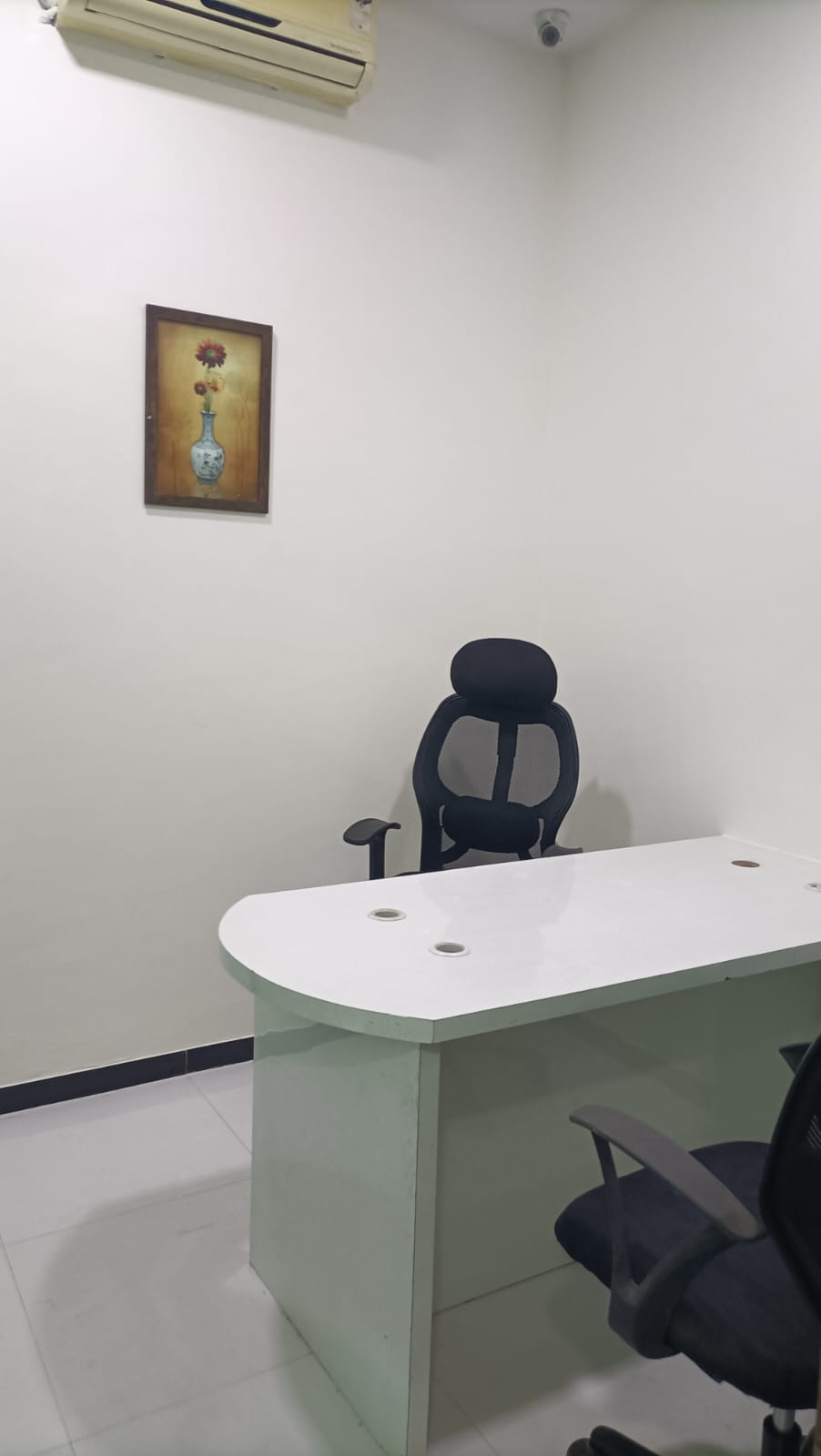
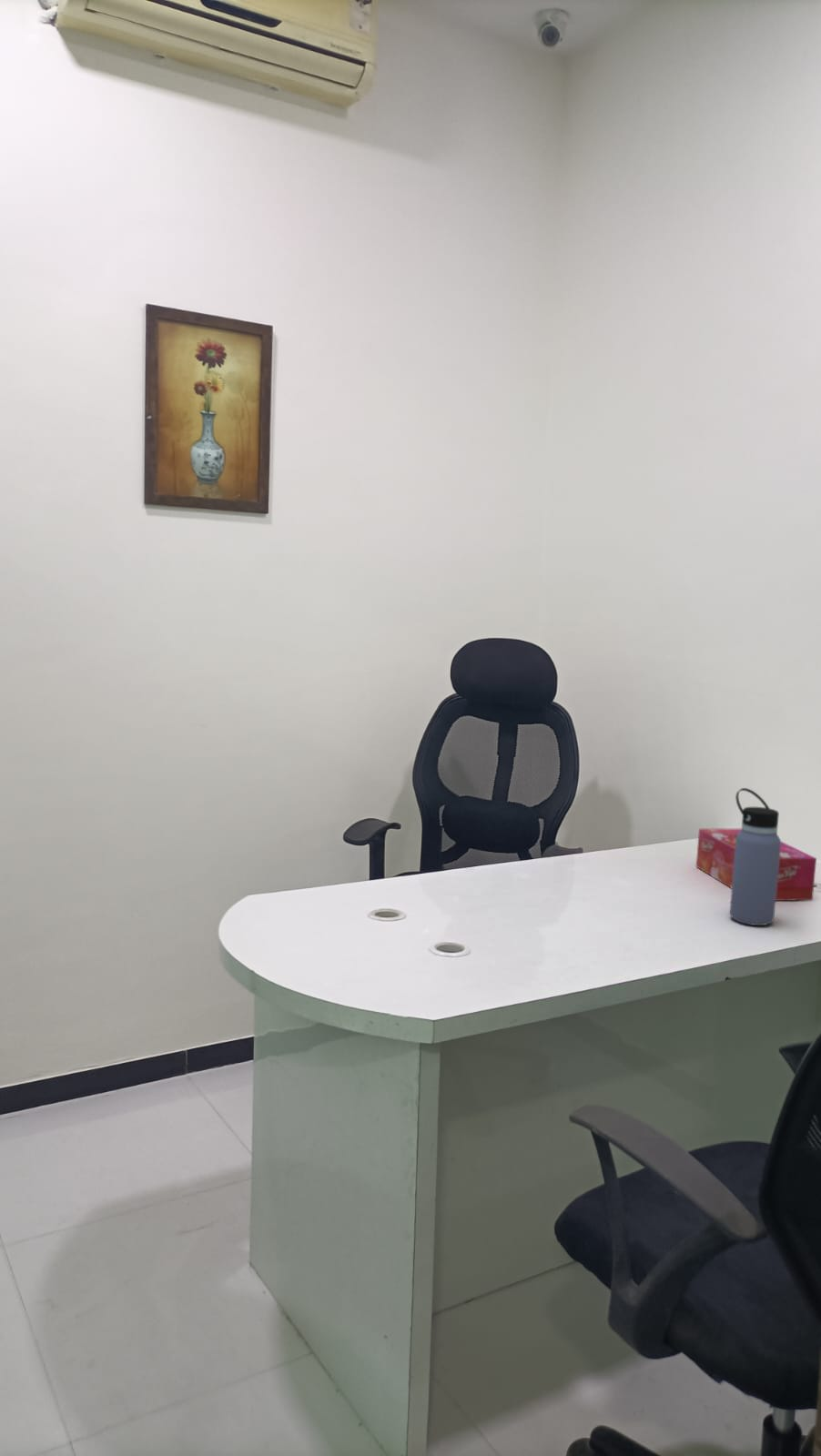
+ water bottle [729,787,782,926]
+ tissue box [695,828,817,902]
